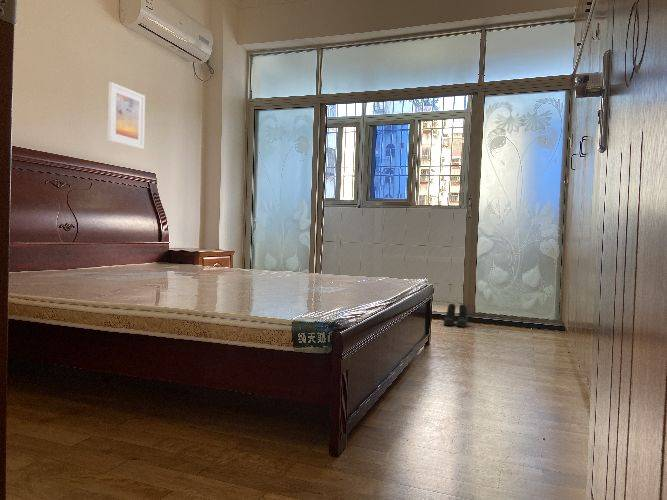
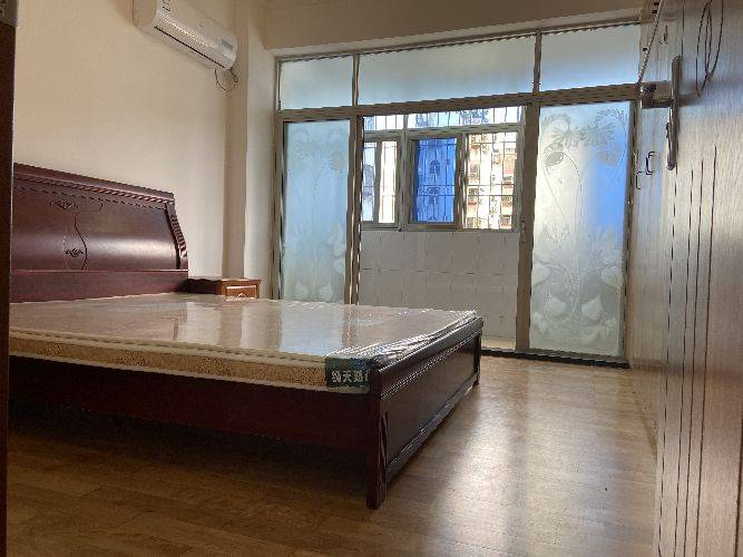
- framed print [107,81,146,150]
- boots [443,303,469,328]
